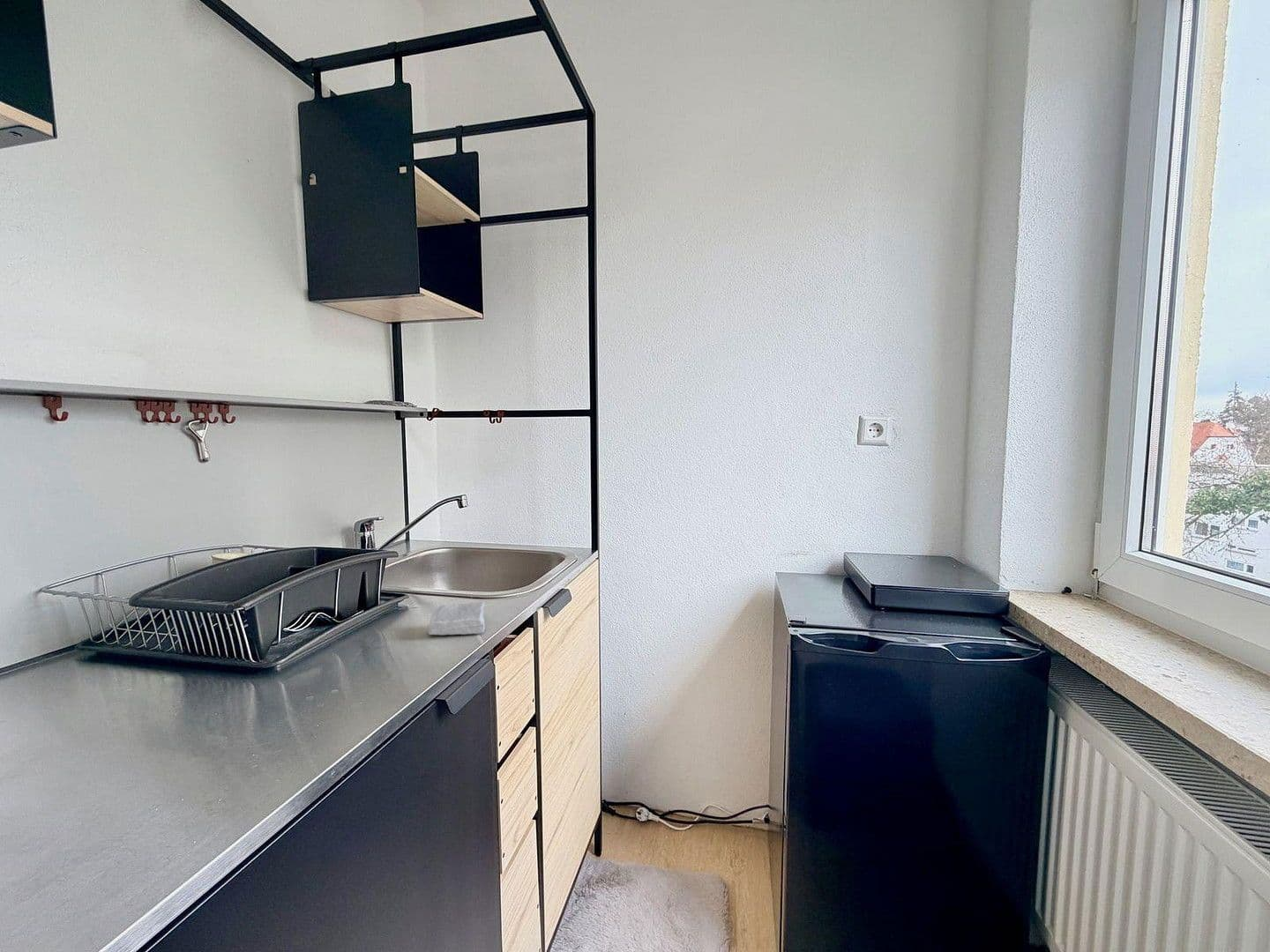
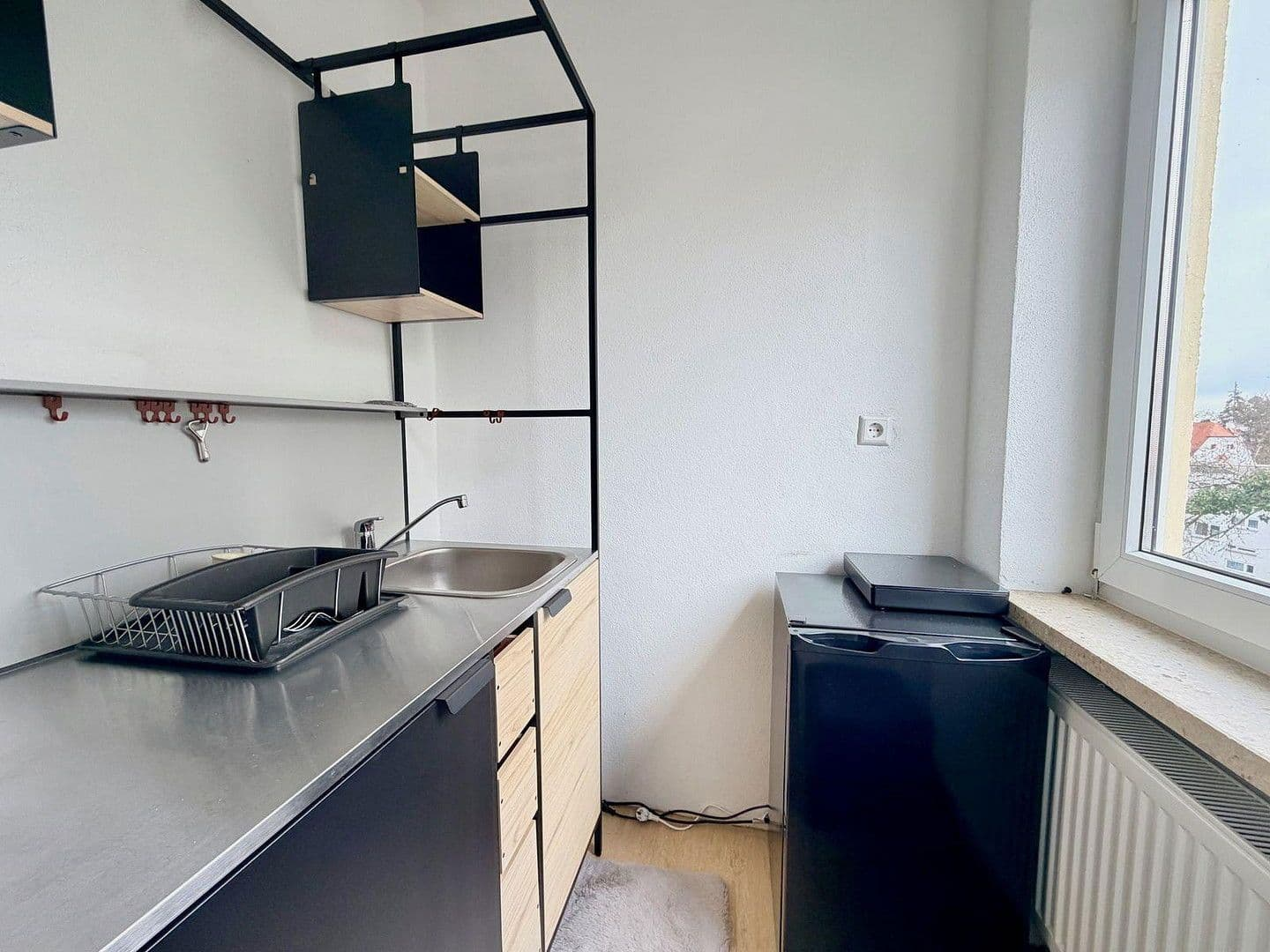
- soap bar [427,601,486,636]
